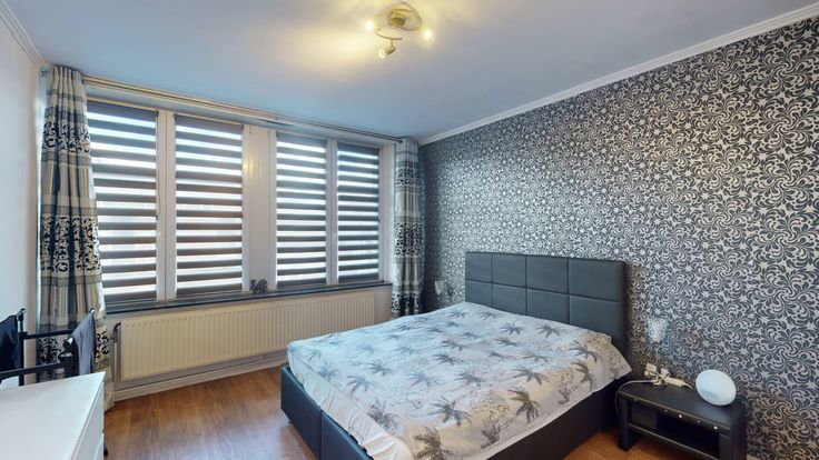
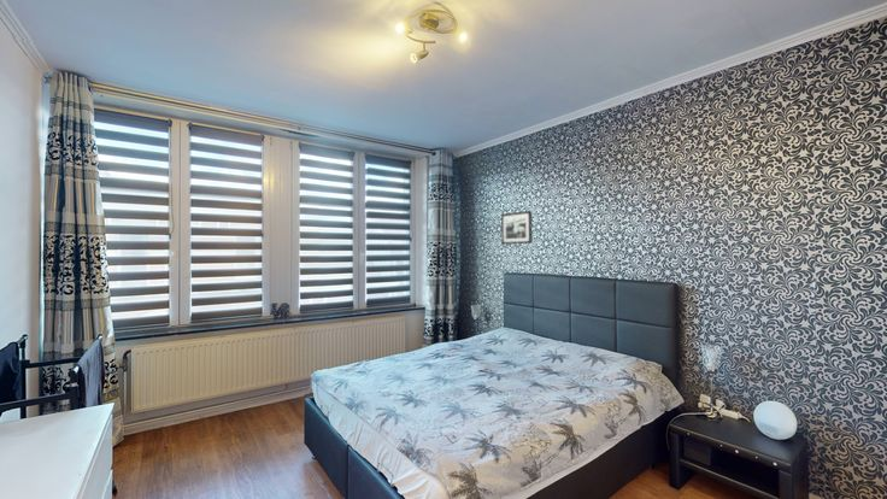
+ picture frame [500,210,534,246]
